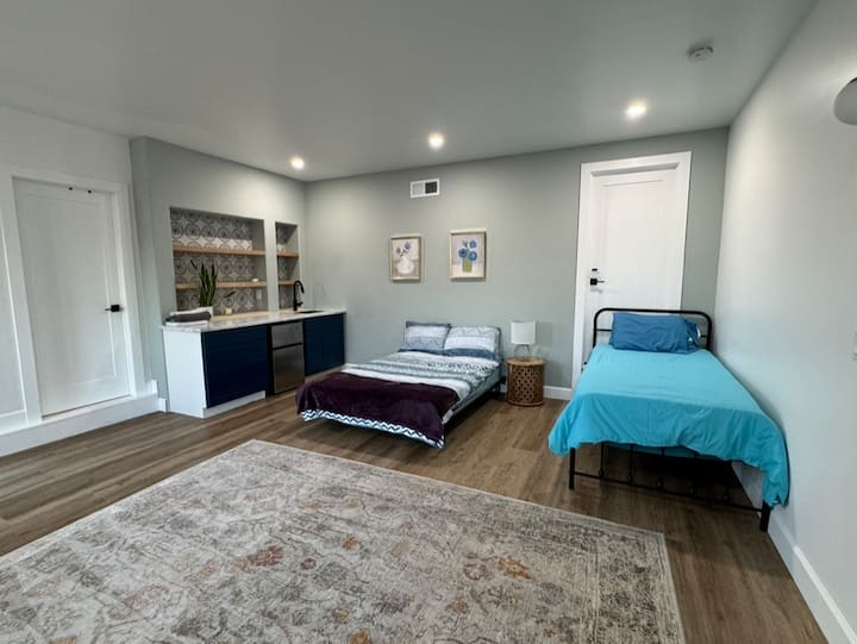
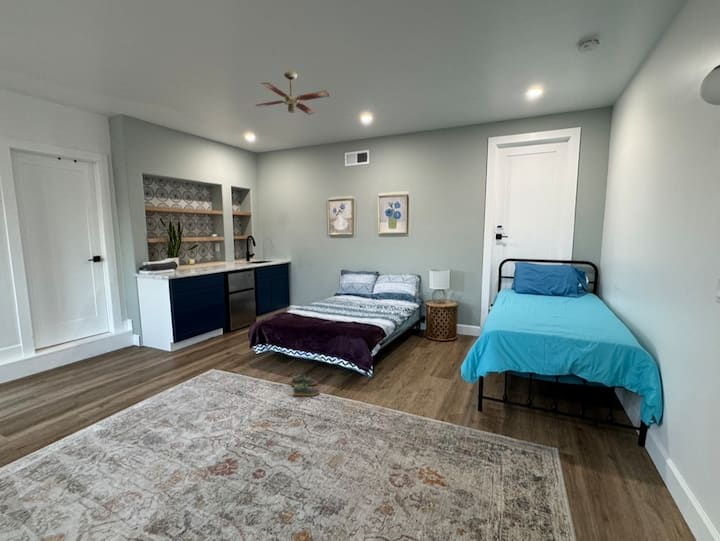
+ ceiling fan [255,70,330,116]
+ shoe [291,373,321,397]
